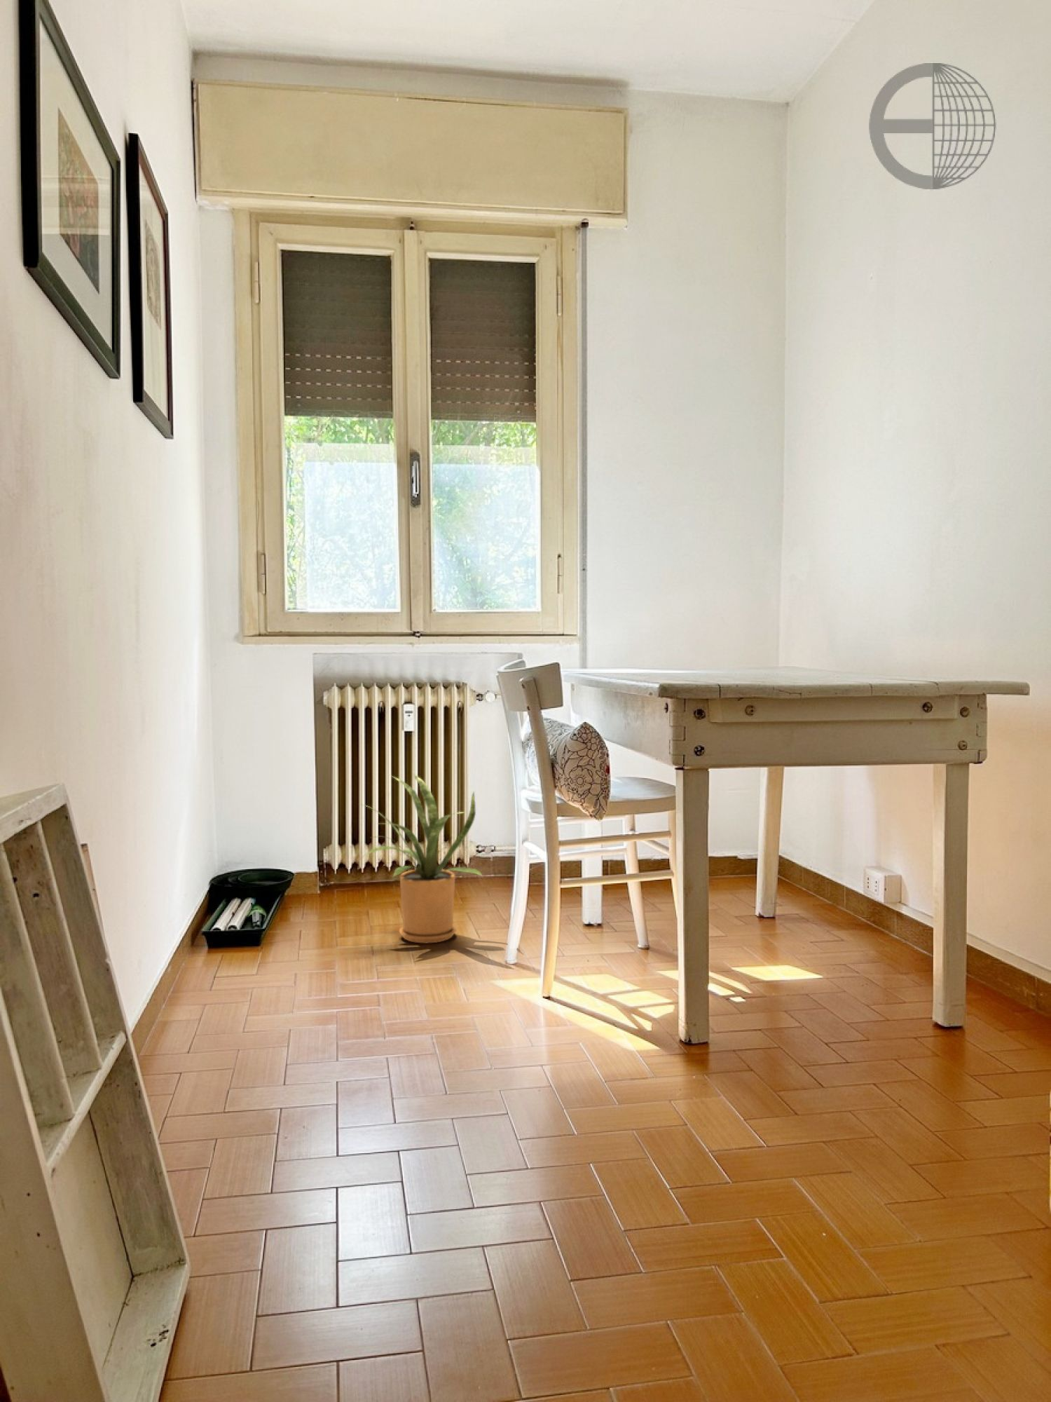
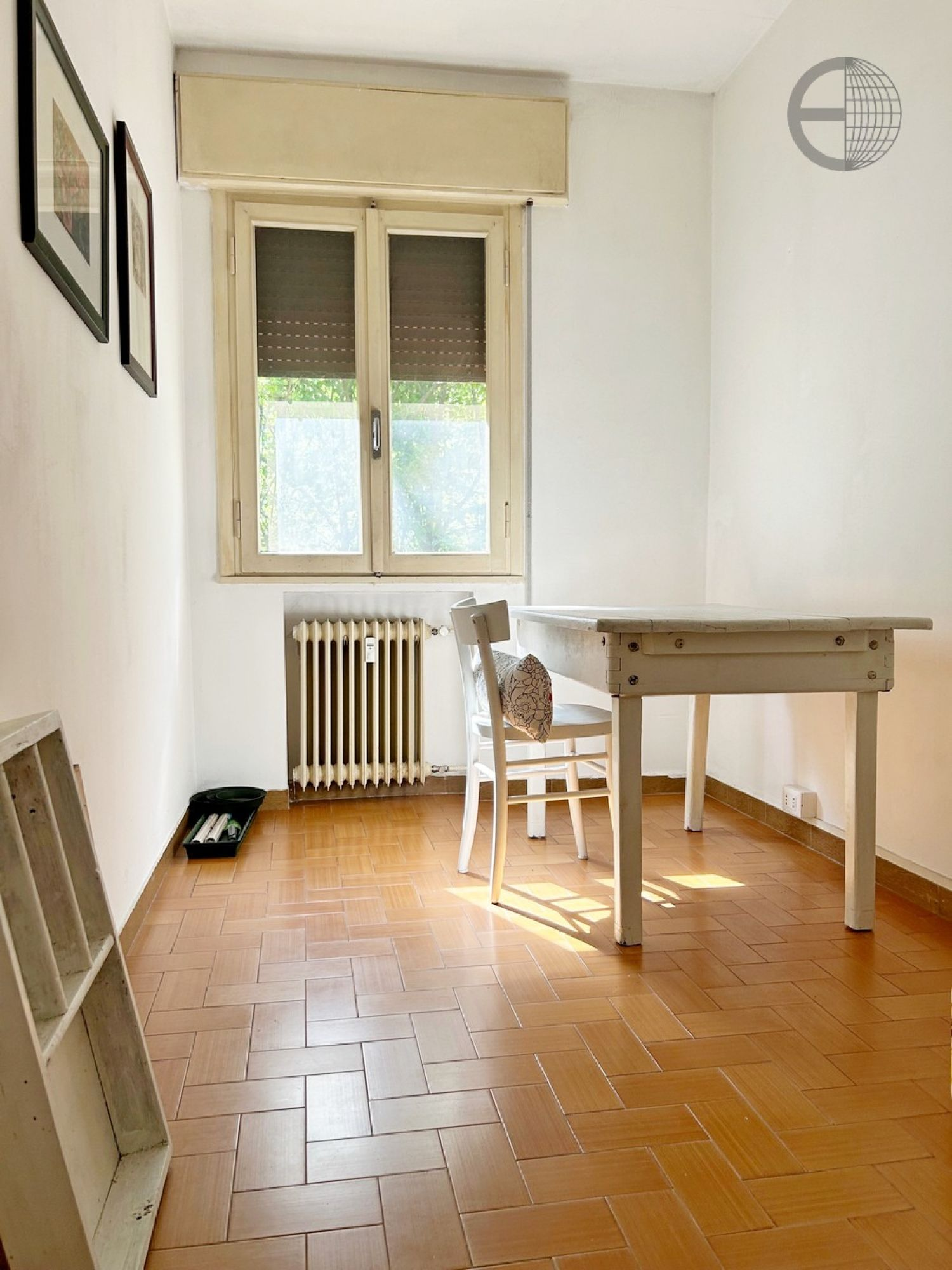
- house plant [359,773,485,944]
